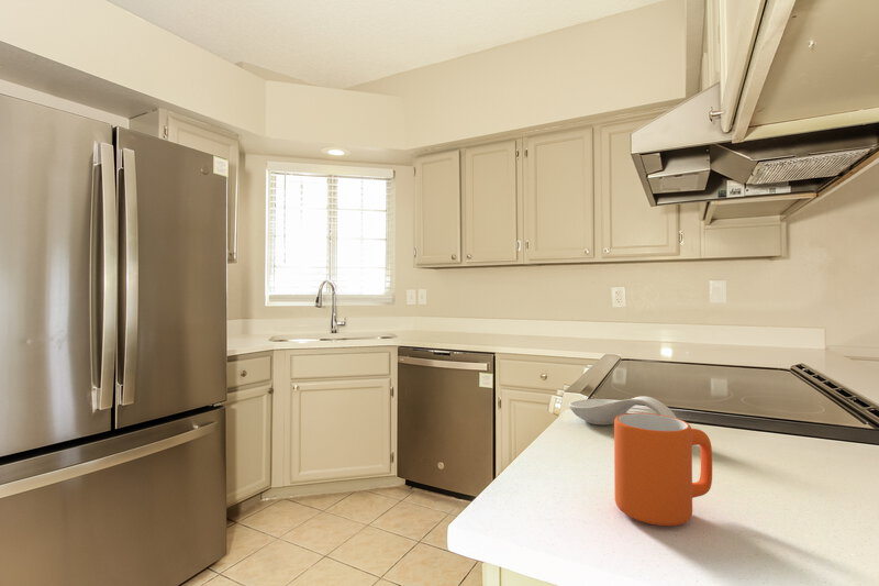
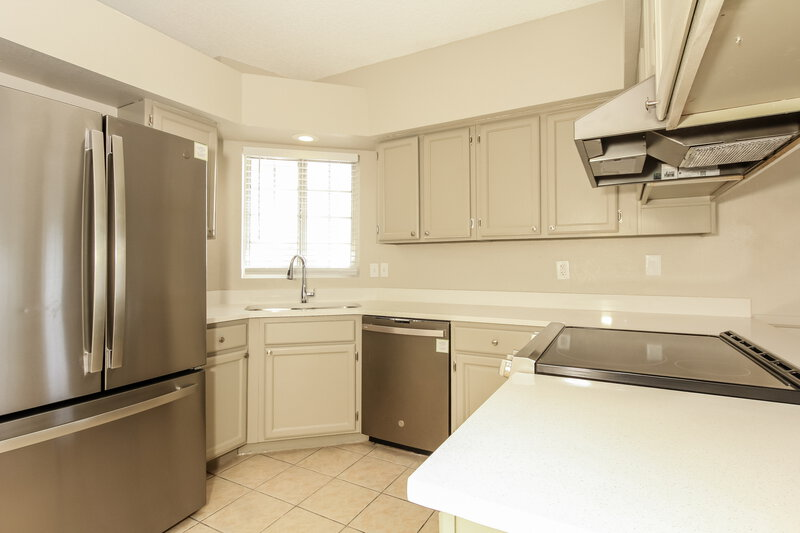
- mug [613,412,713,527]
- spoon rest [568,395,677,425]
